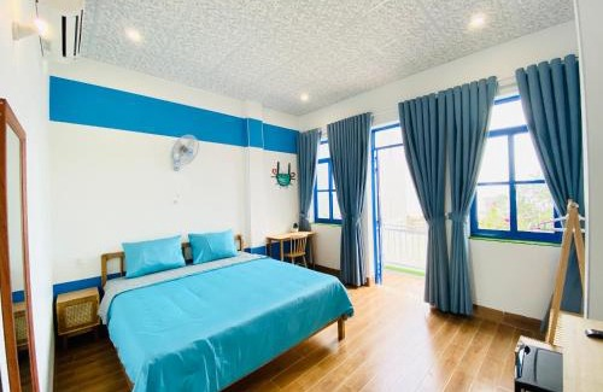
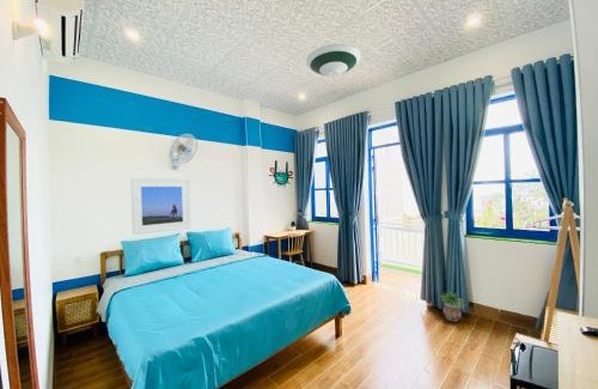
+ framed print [129,177,193,236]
+ potted plant [440,291,466,323]
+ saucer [305,43,362,77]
